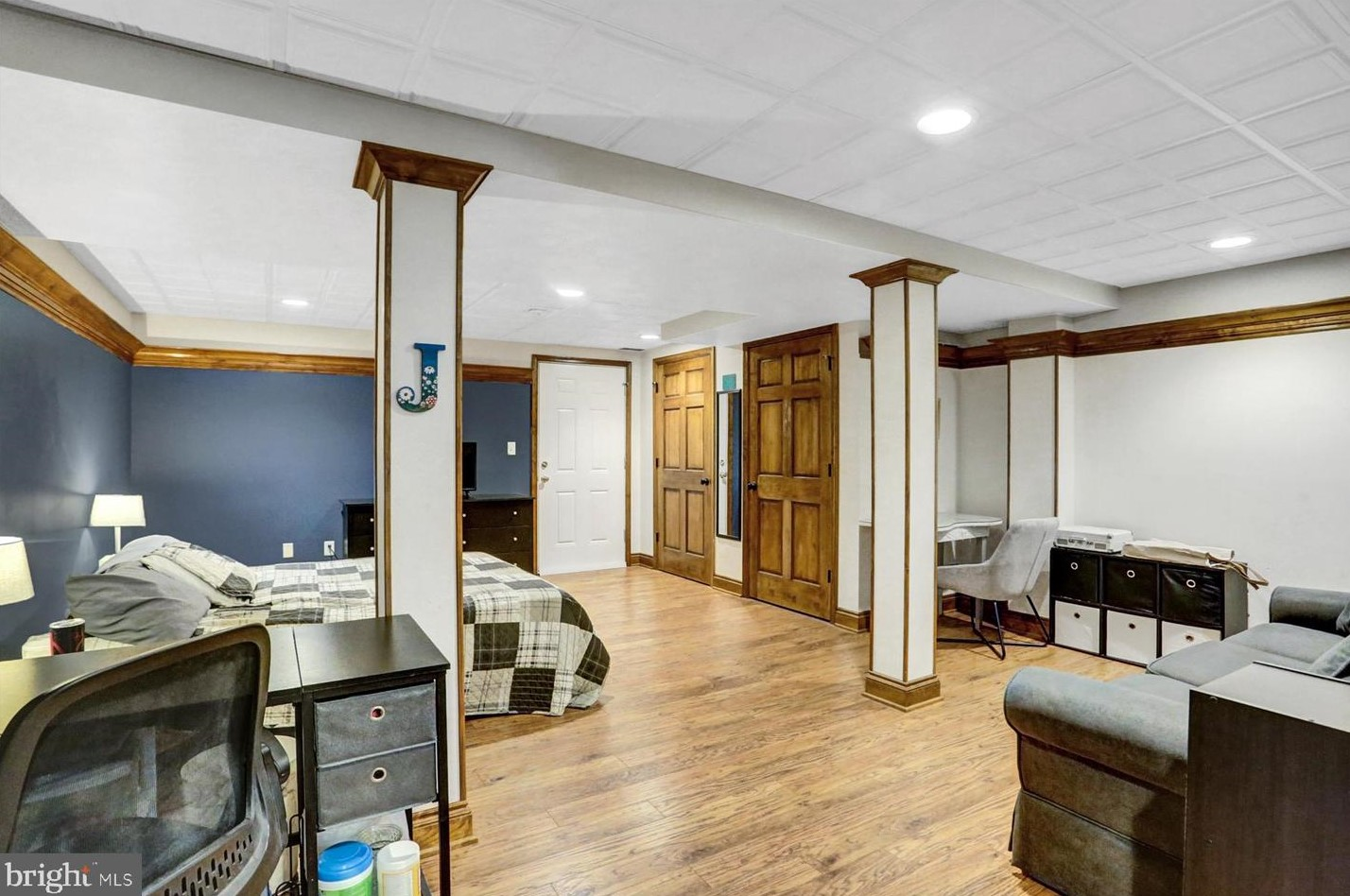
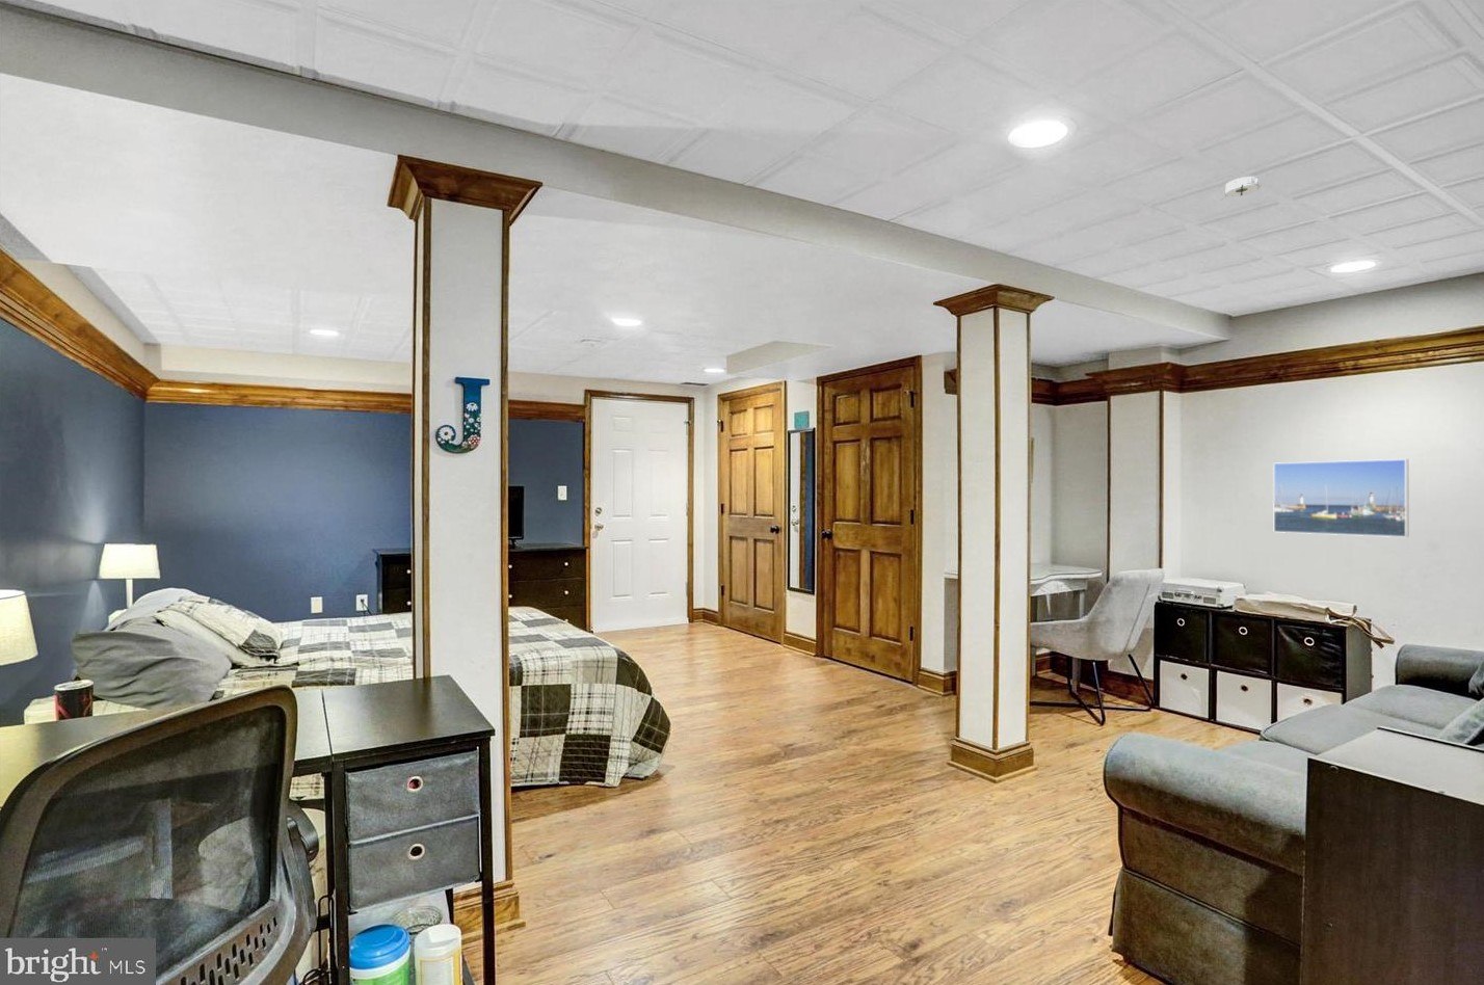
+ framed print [1272,458,1410,539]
+ smoke detector [1219,176,1263,201]
